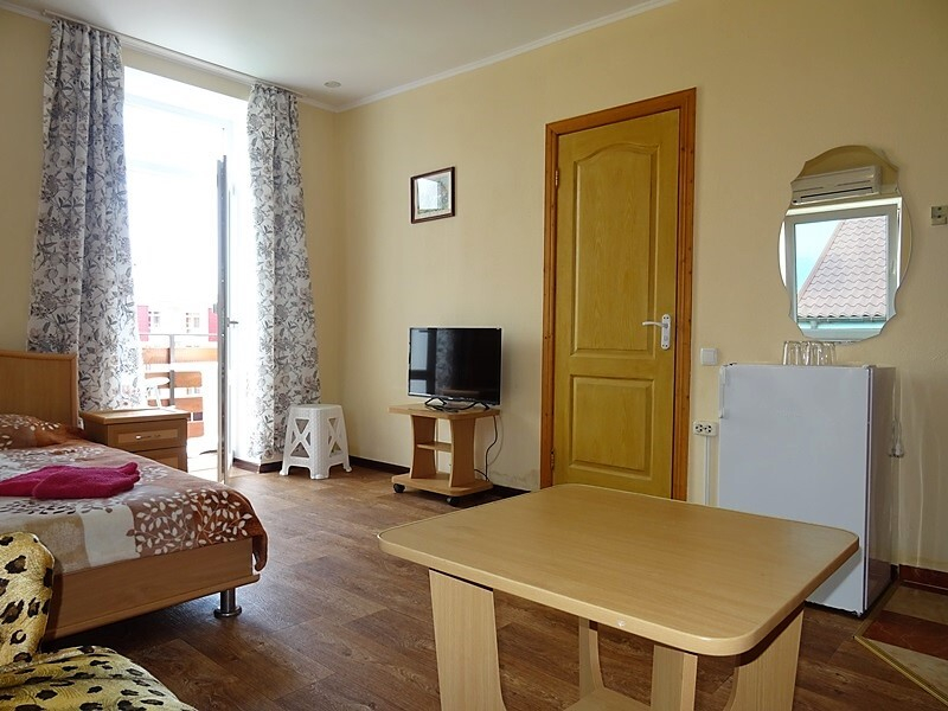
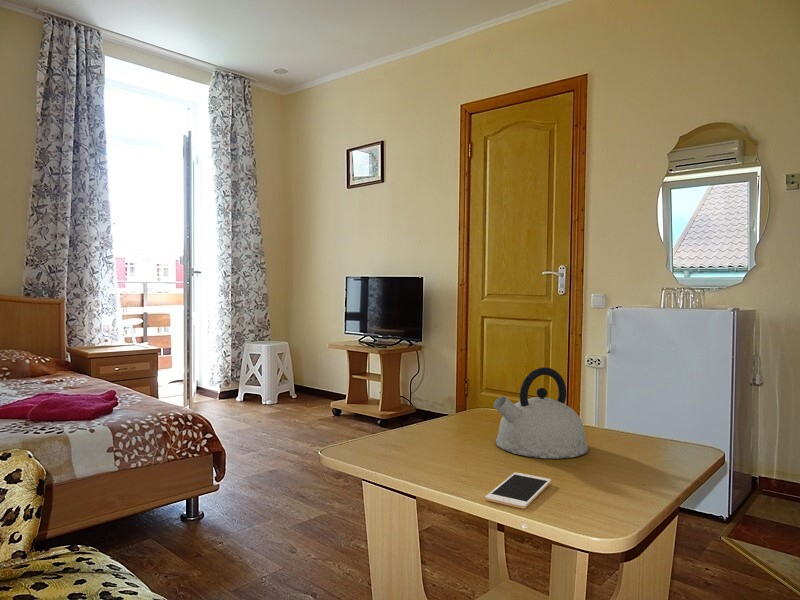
+ cell phone [484,472,552,510]
+ kettle [493,366,589,460]
